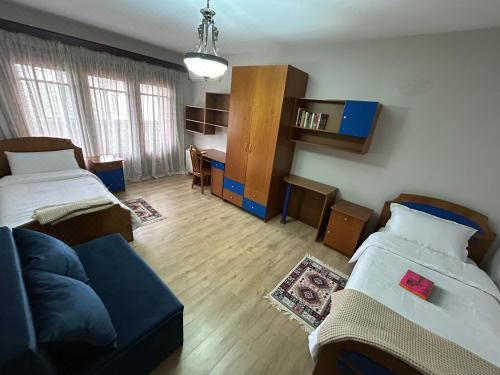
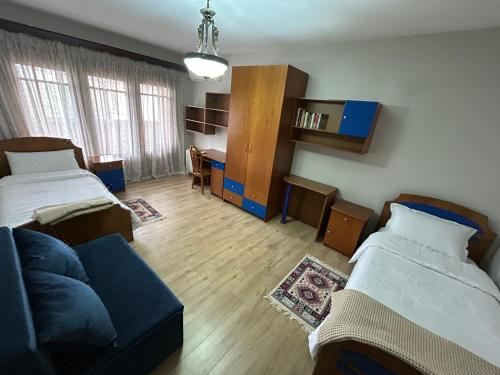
- hardback book [398,269,435,301]
